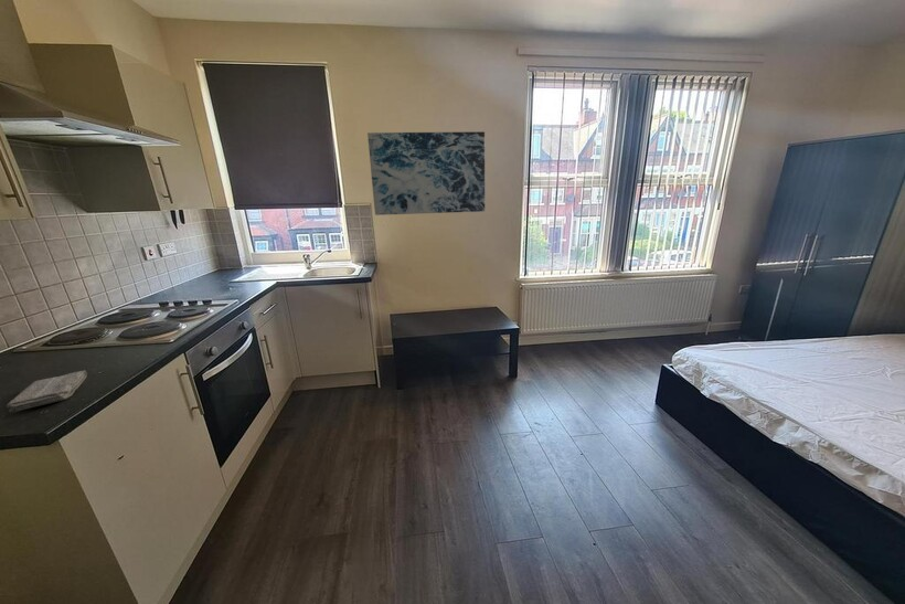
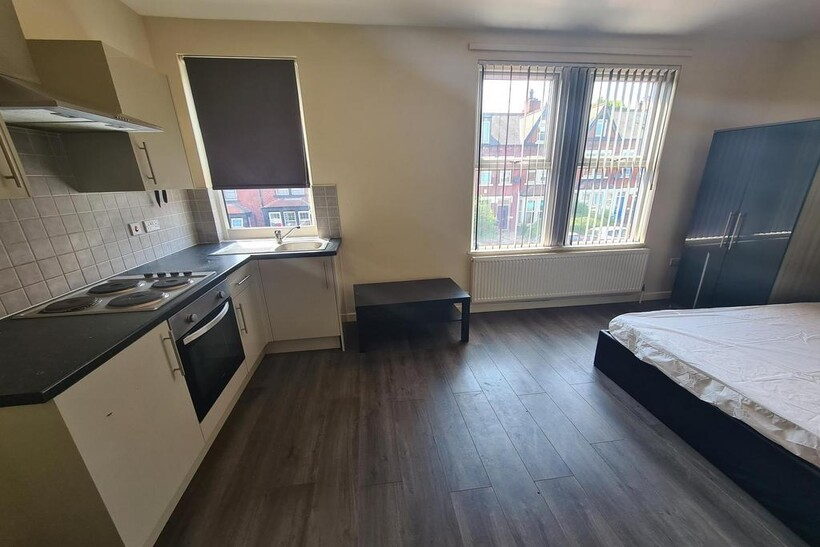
- wall art [366,130,486,216]
- washcloth [6,370,88,413]
